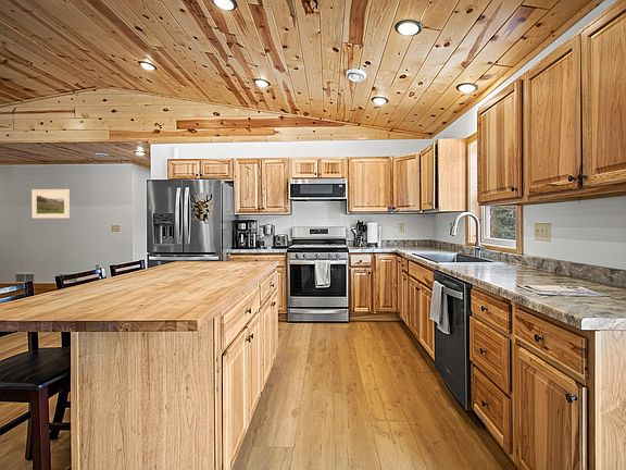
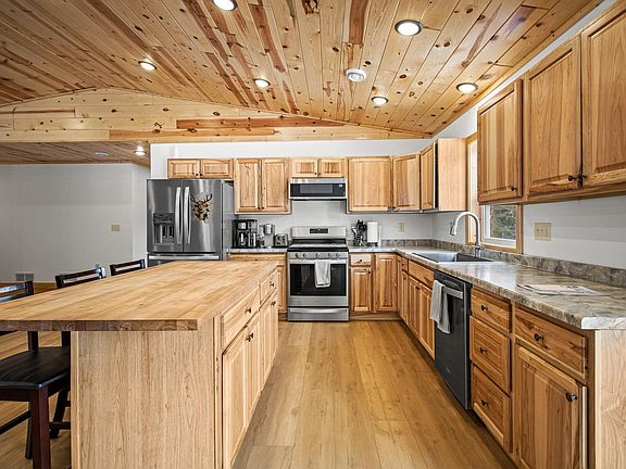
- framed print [30,188,71,220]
